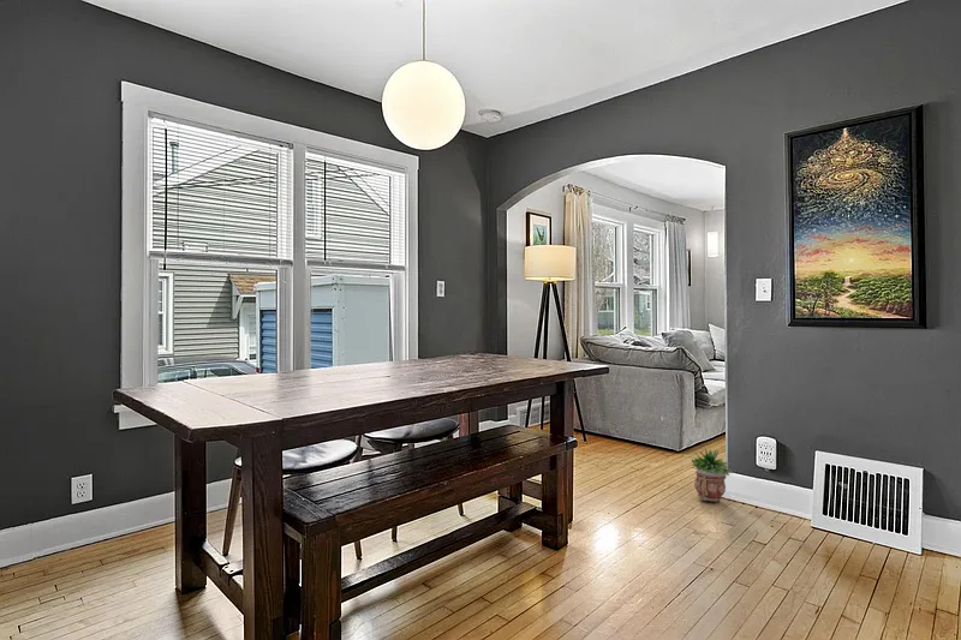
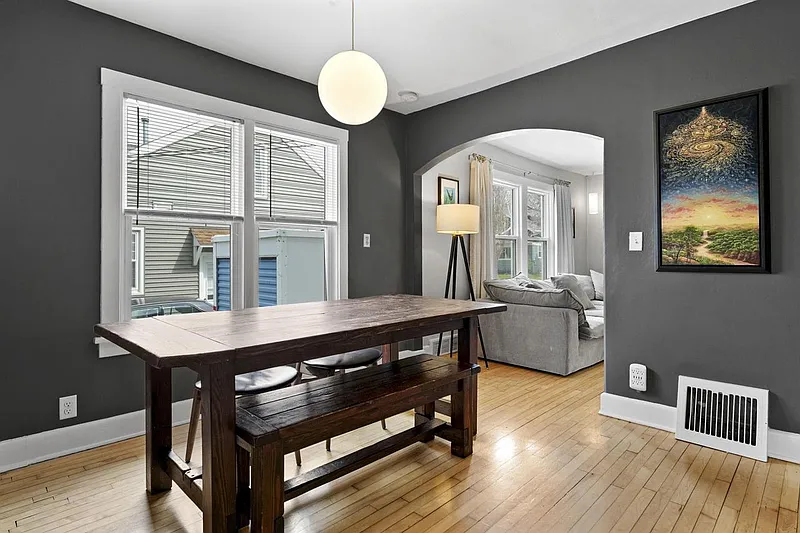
- potted plant [687,448,734,503]
